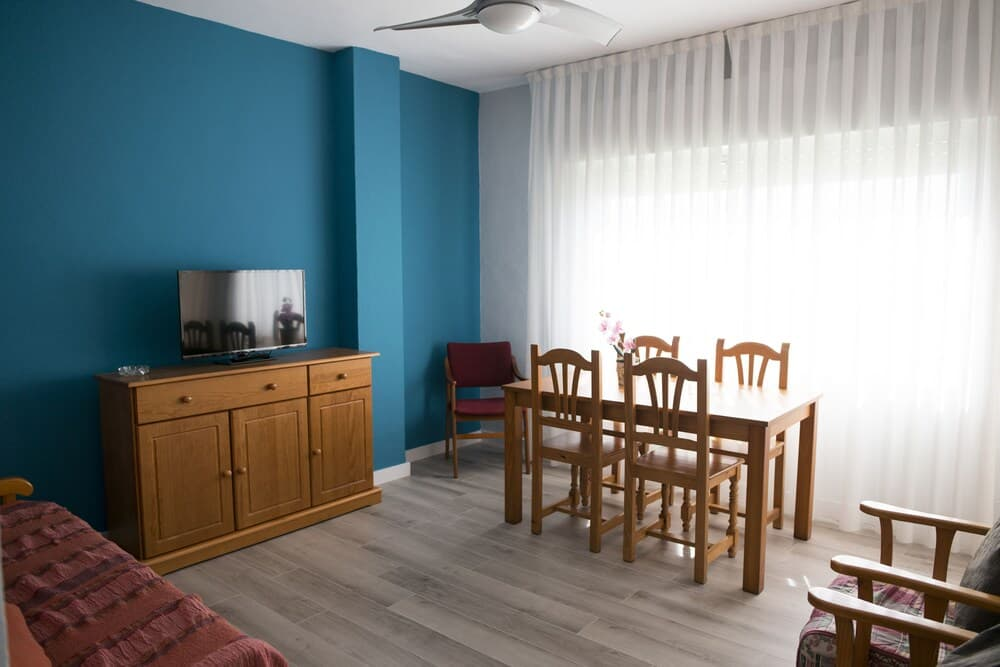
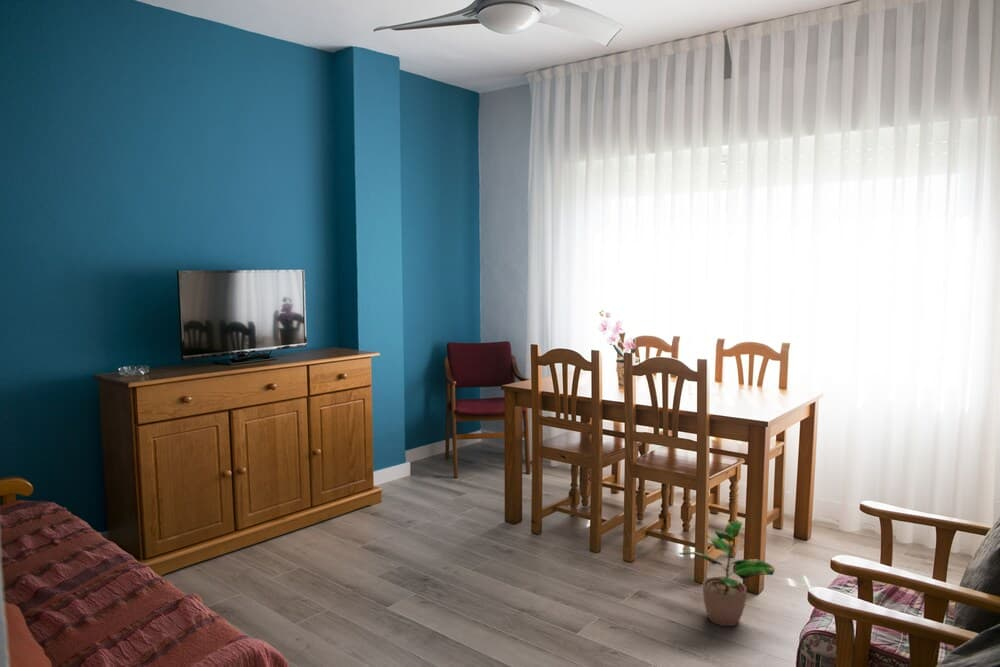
+ potted plant [678,520,775,627]
